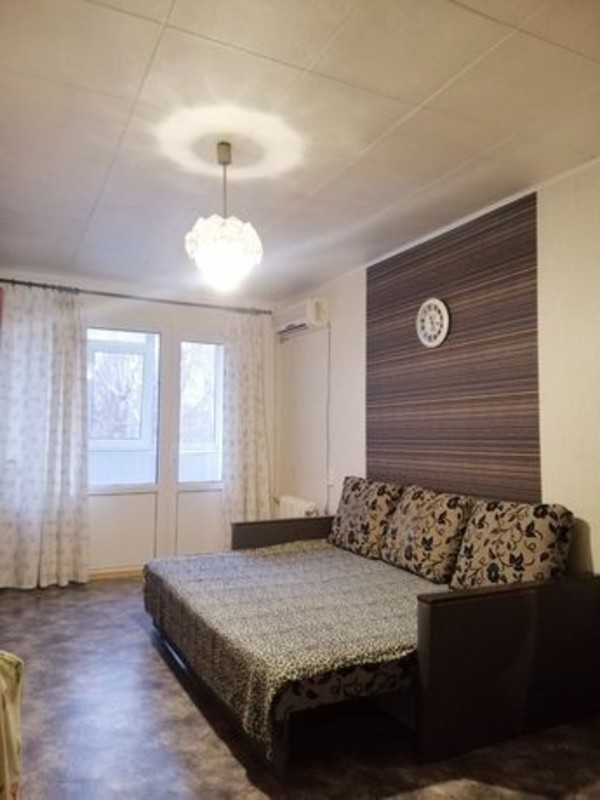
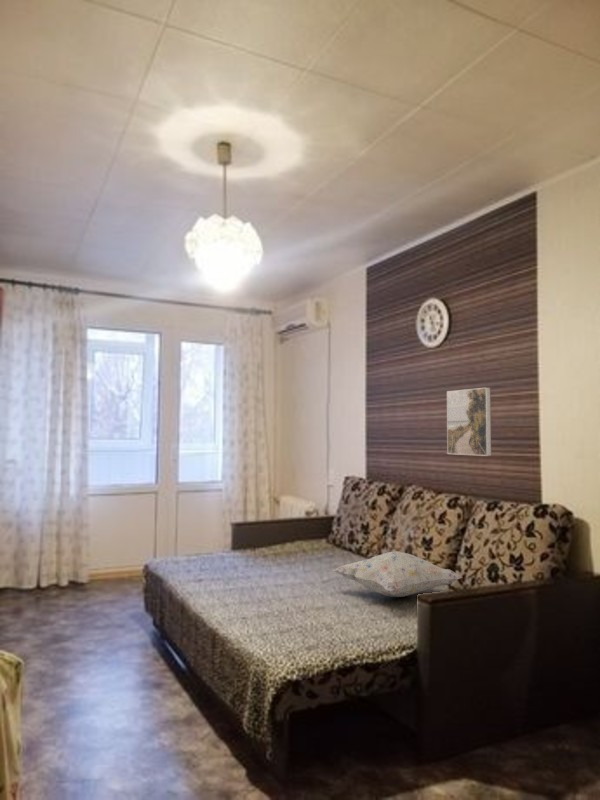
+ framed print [446,387,492,457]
+ decorative pillow [333,550,463,598]
